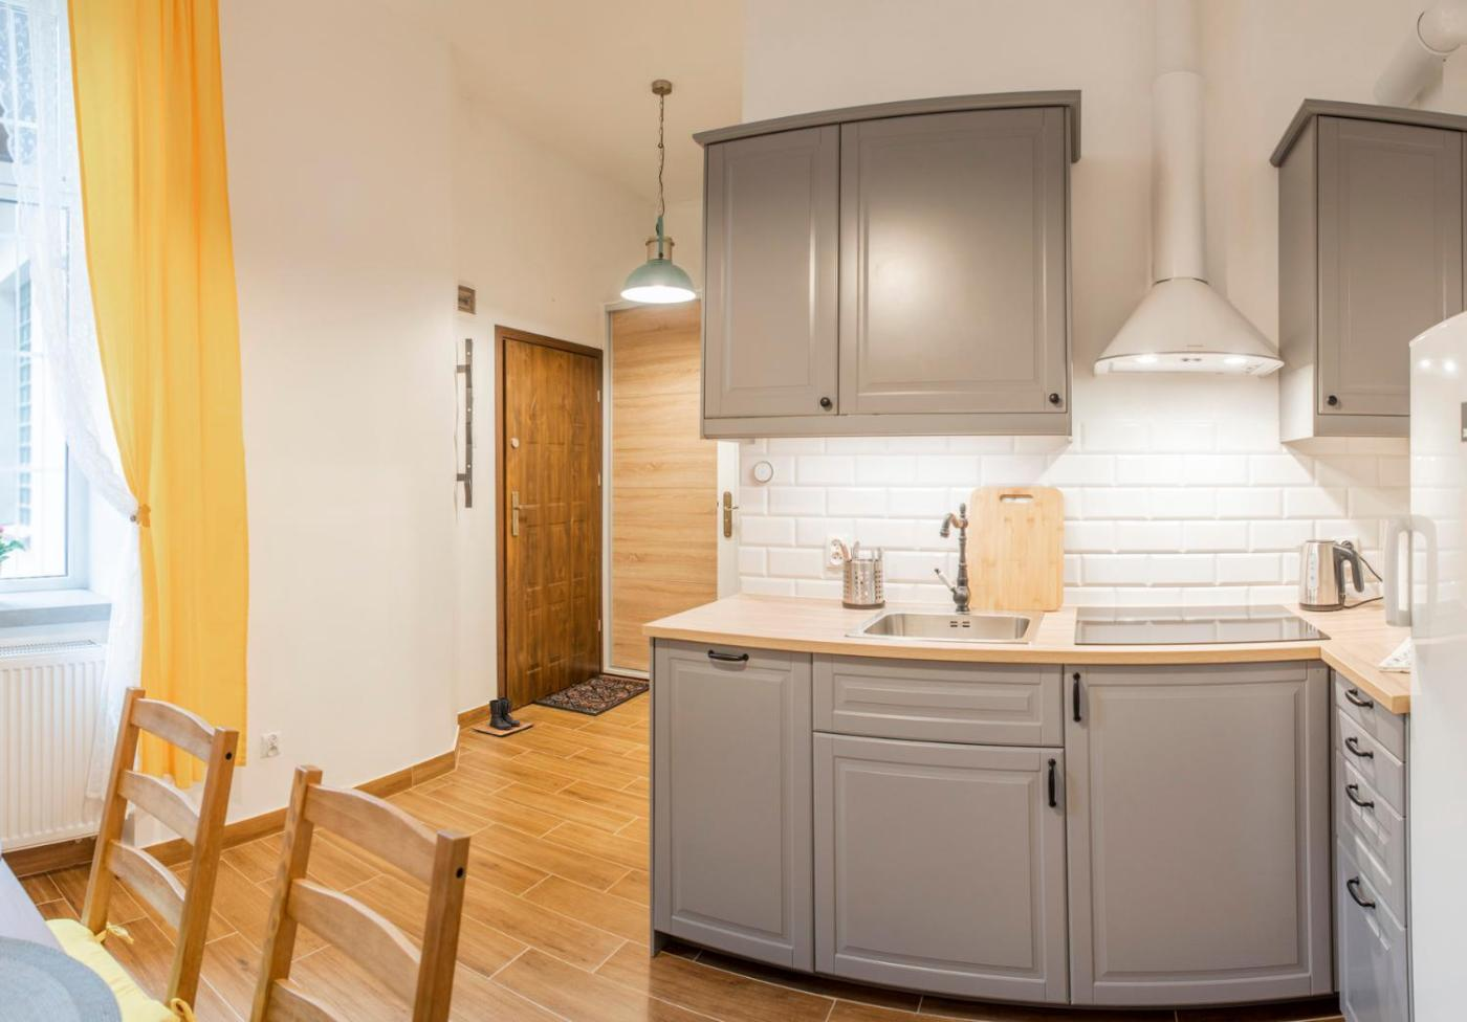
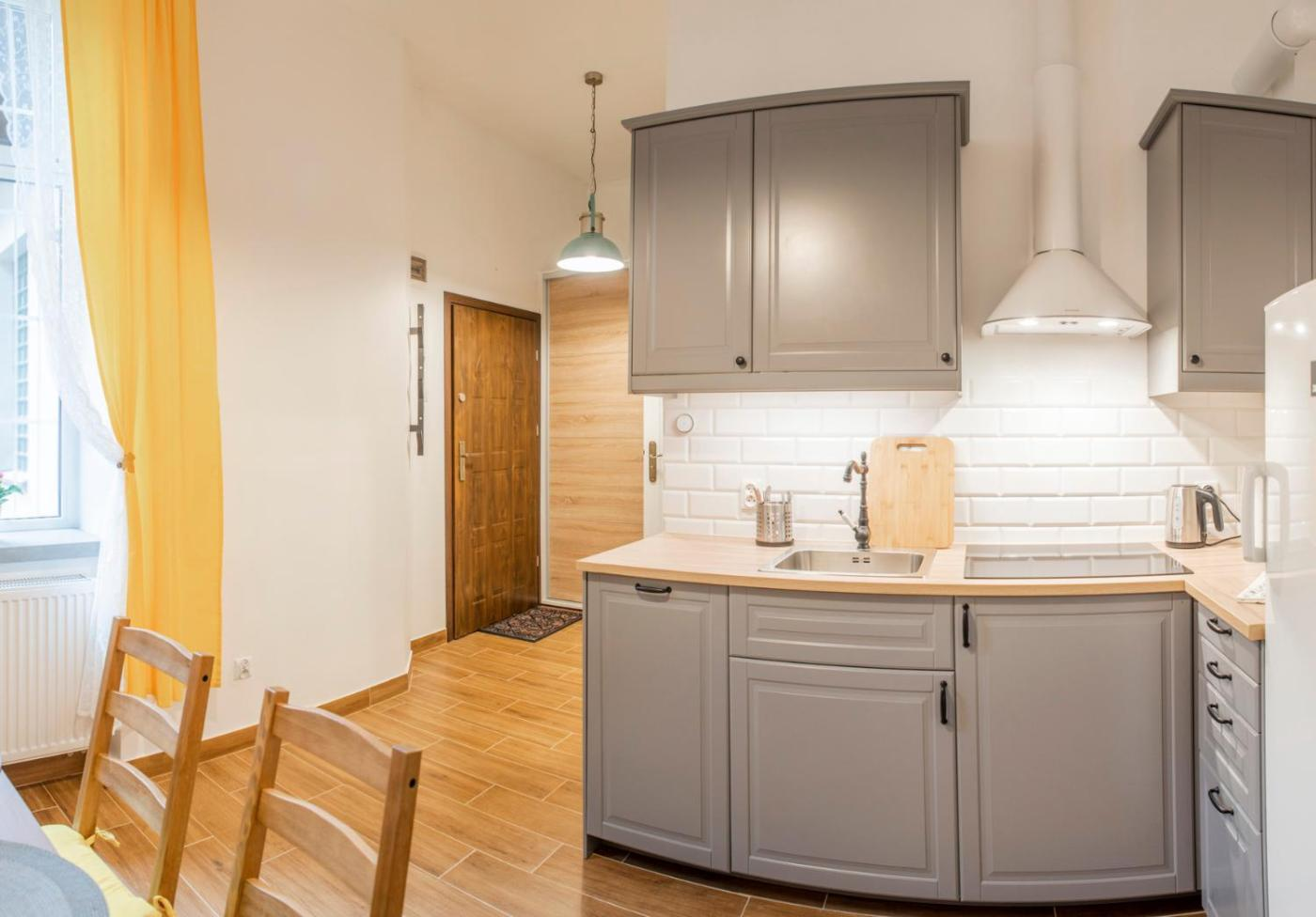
- boots [470,697,534,737]
